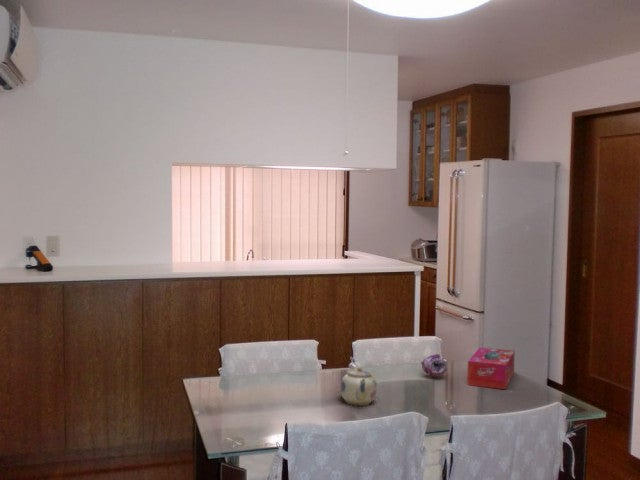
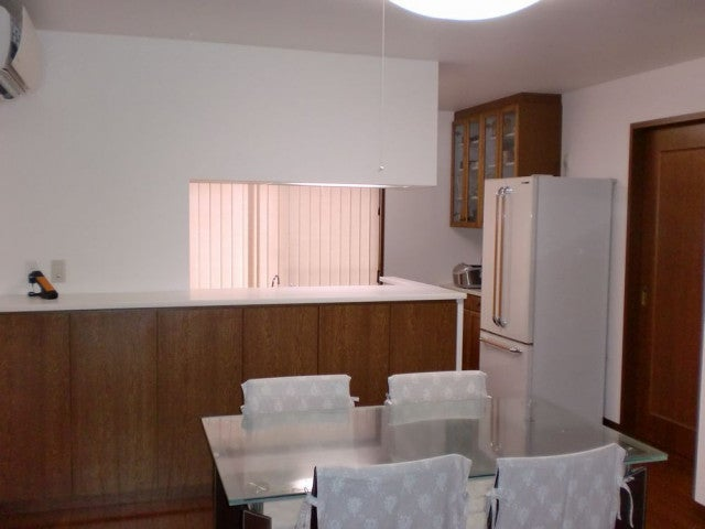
- teapot [339,366,378,407]
- flower [420,353,448,378]
- tissue box [466,347,516,390]
